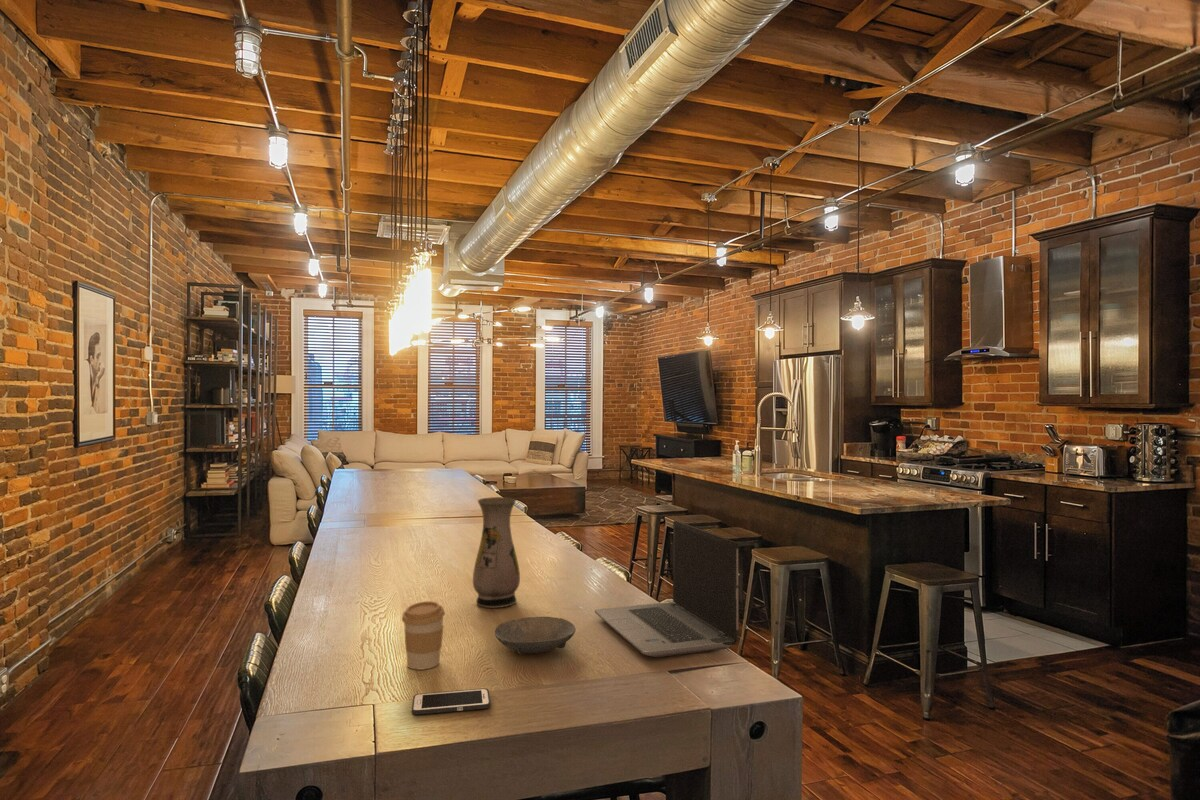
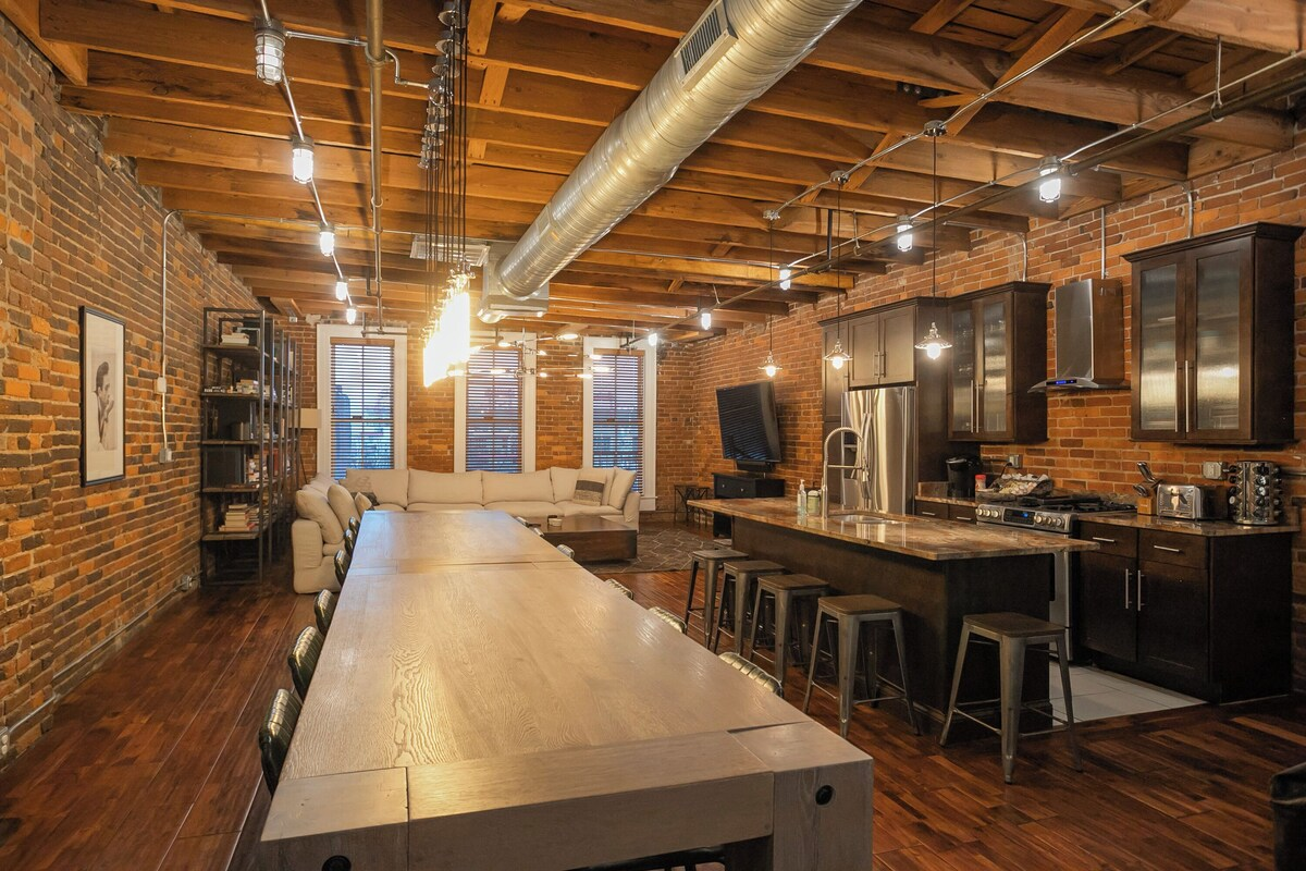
- vase [472,496,521,609]
- bowl [494,616,577,655]
- cell phone [411,687,491,716]
- coffee cup [401,600,446,671]
- laptop computer [594,520,739,658]
